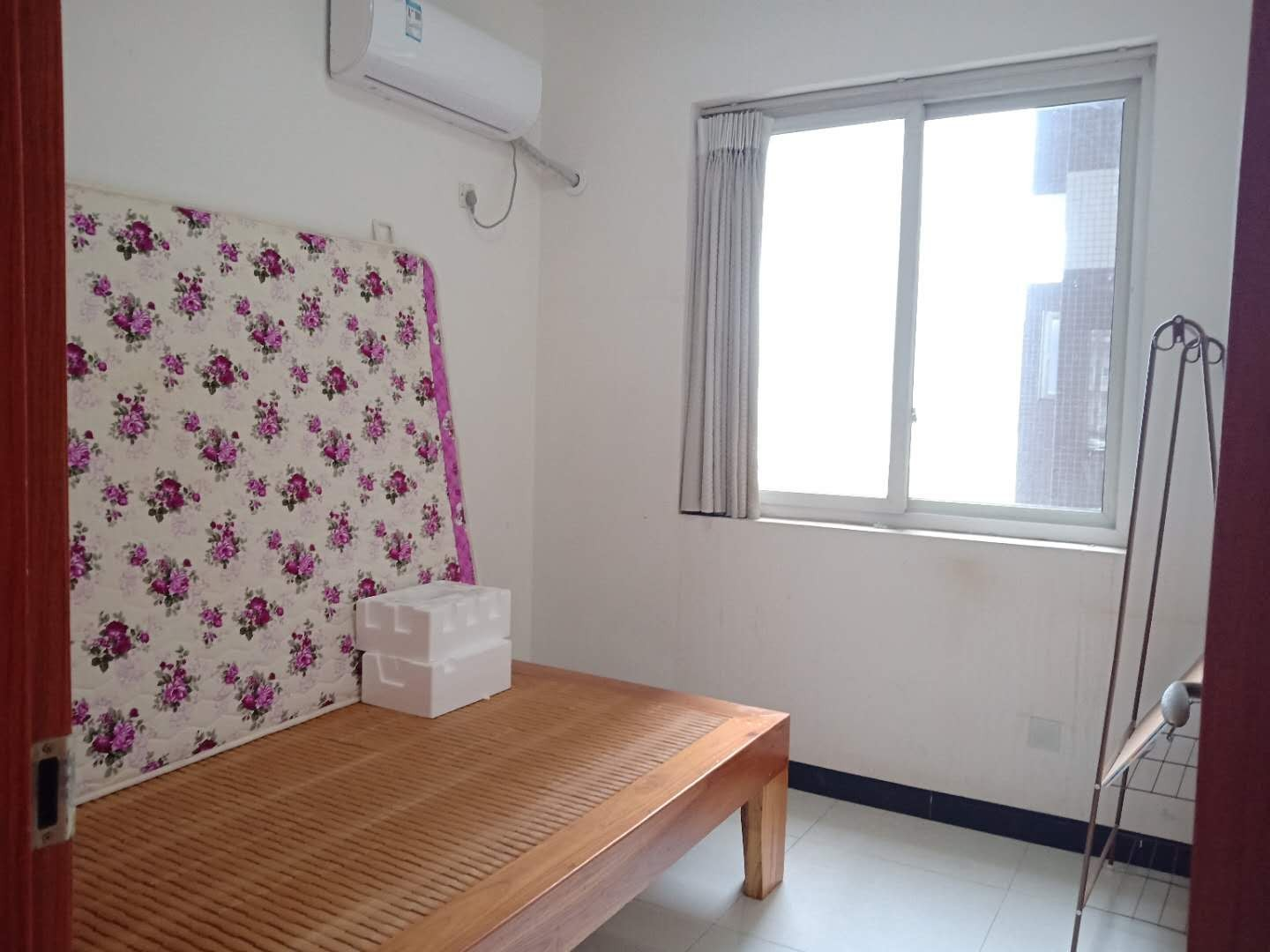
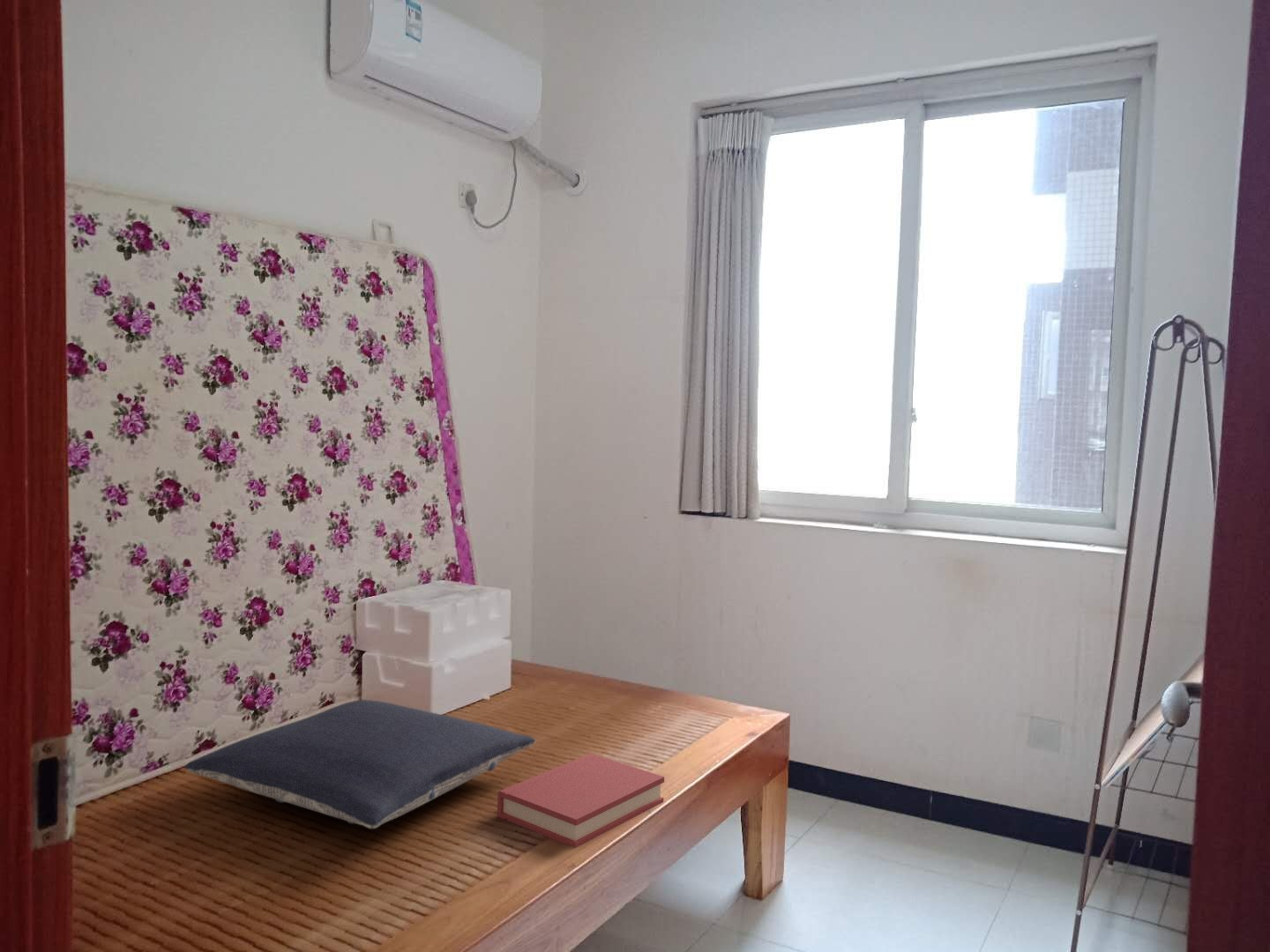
+ hardback book [497,753,665,849]
+ pillow [183,699,536,829]
